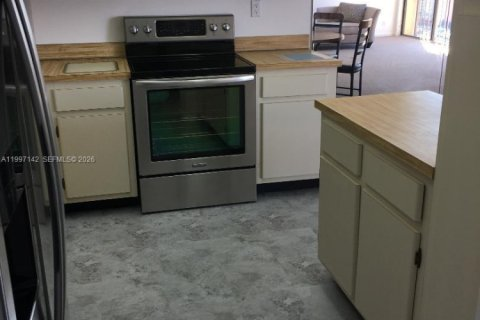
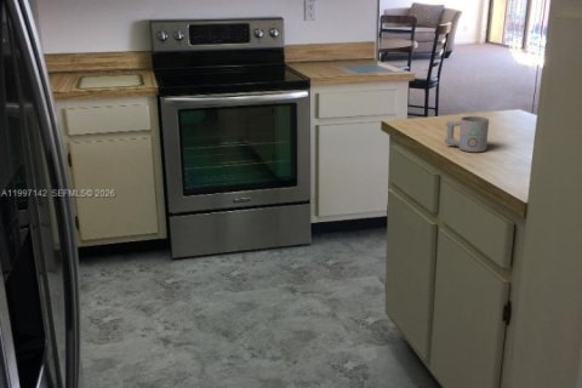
+ mug [444,115,490,153]
